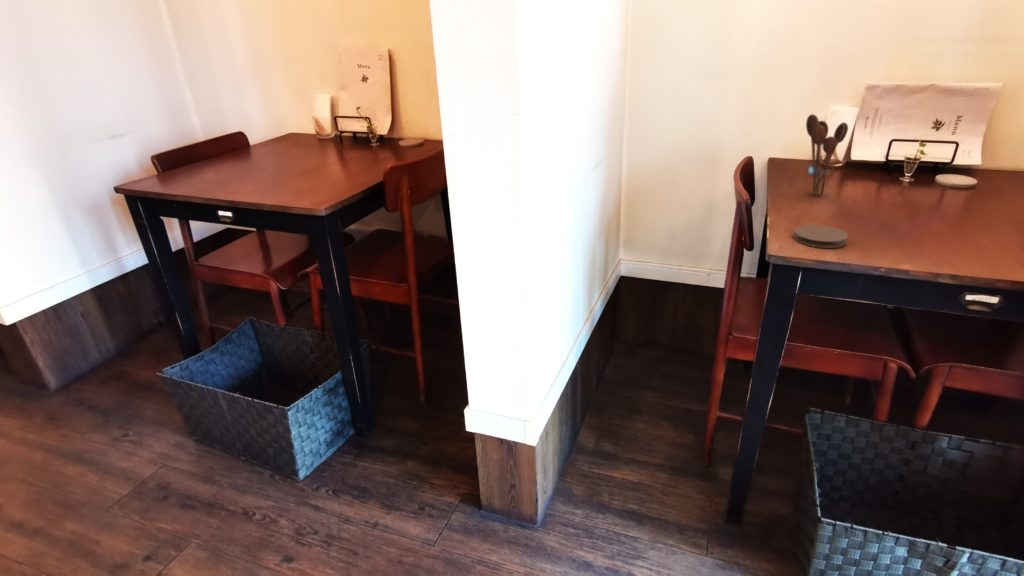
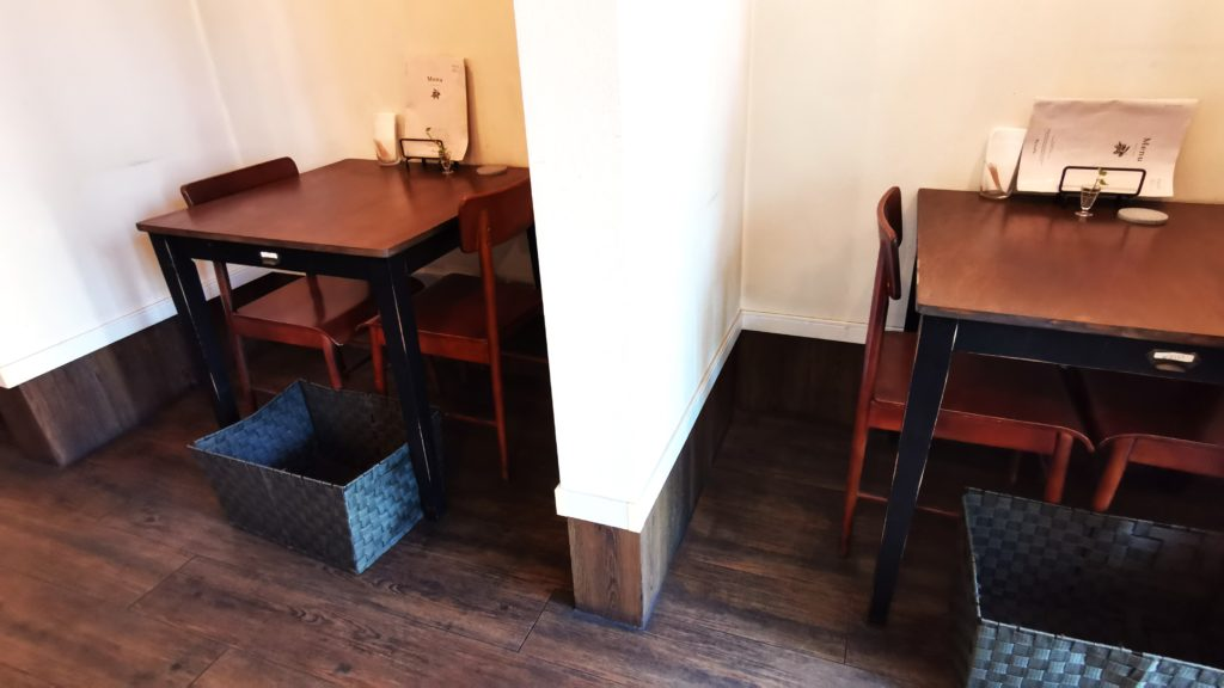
- coaster [792,224,849,249]
- utensil holder [805,113,849,197]
